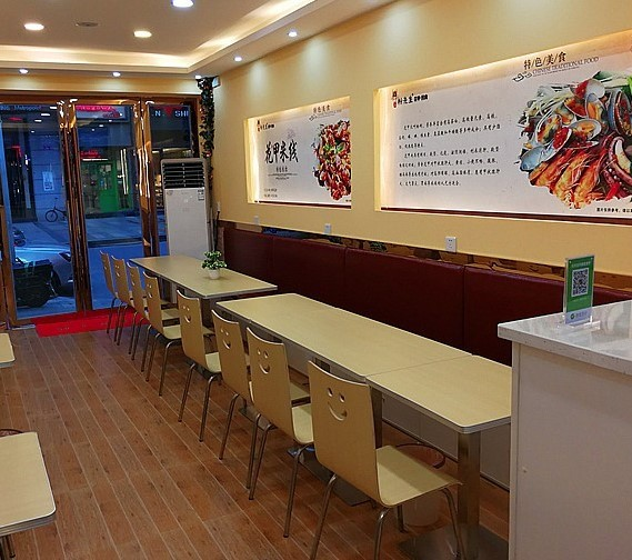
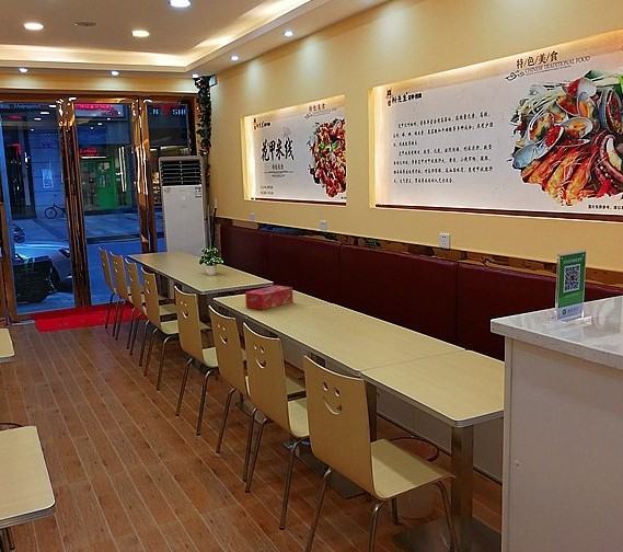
+ tissue box [244,285,295,311]
